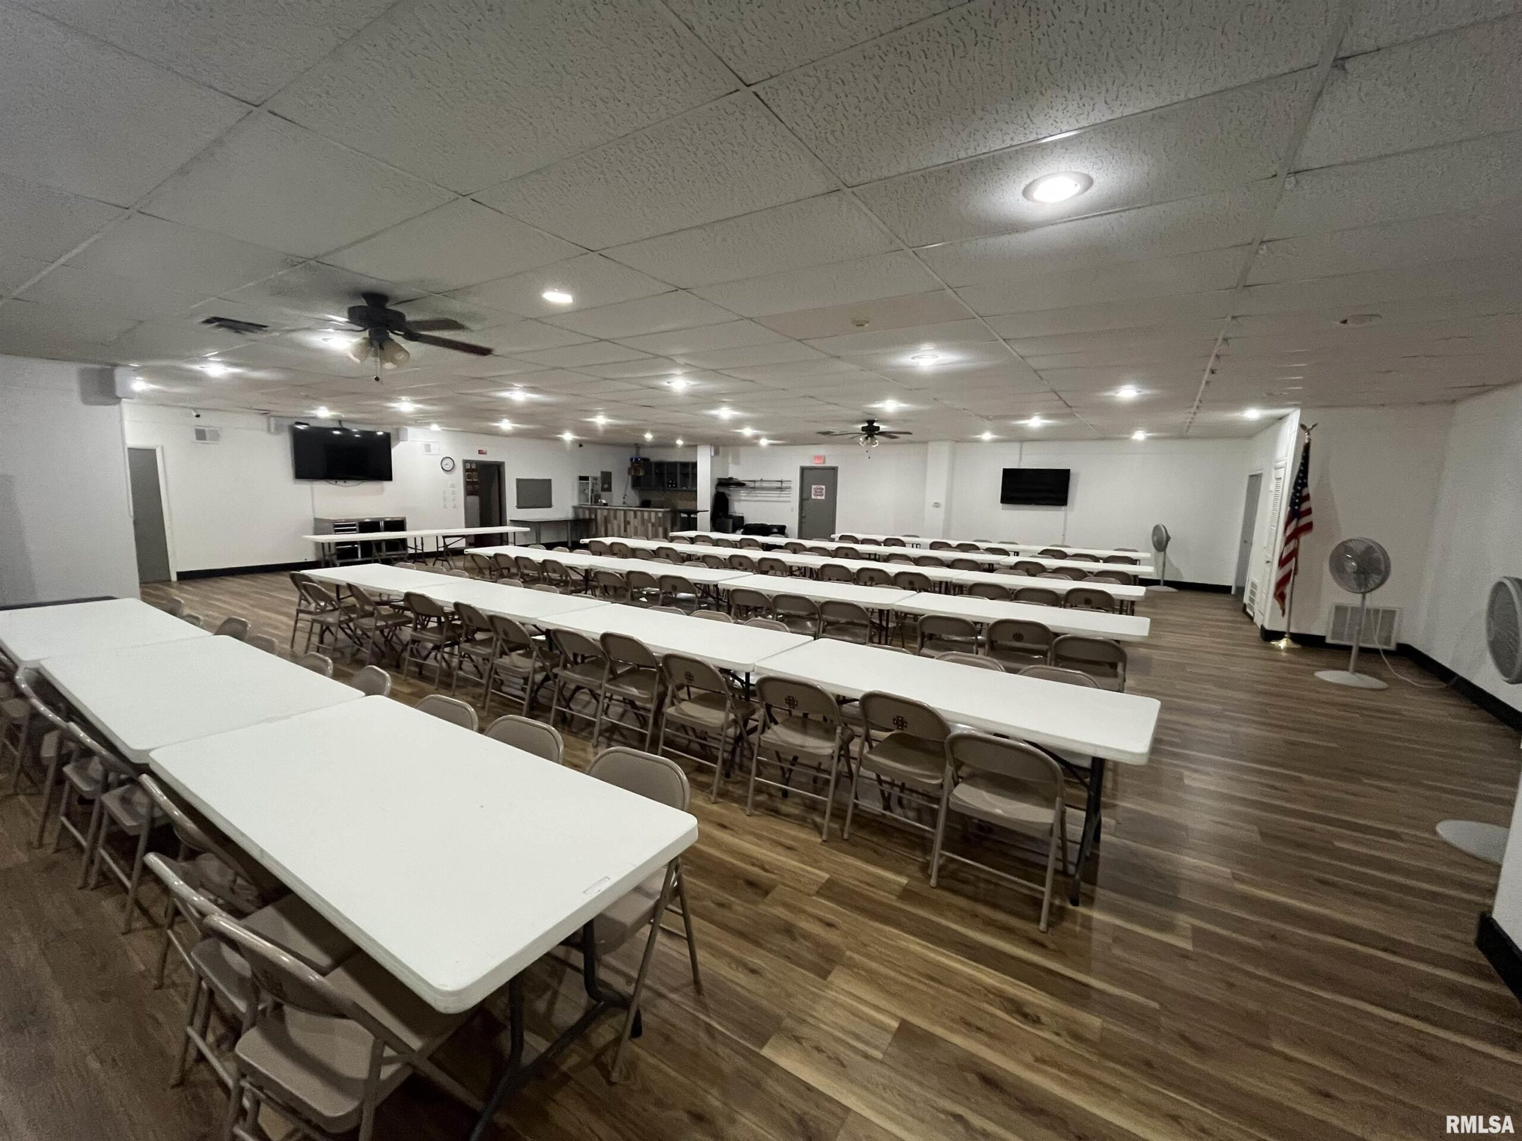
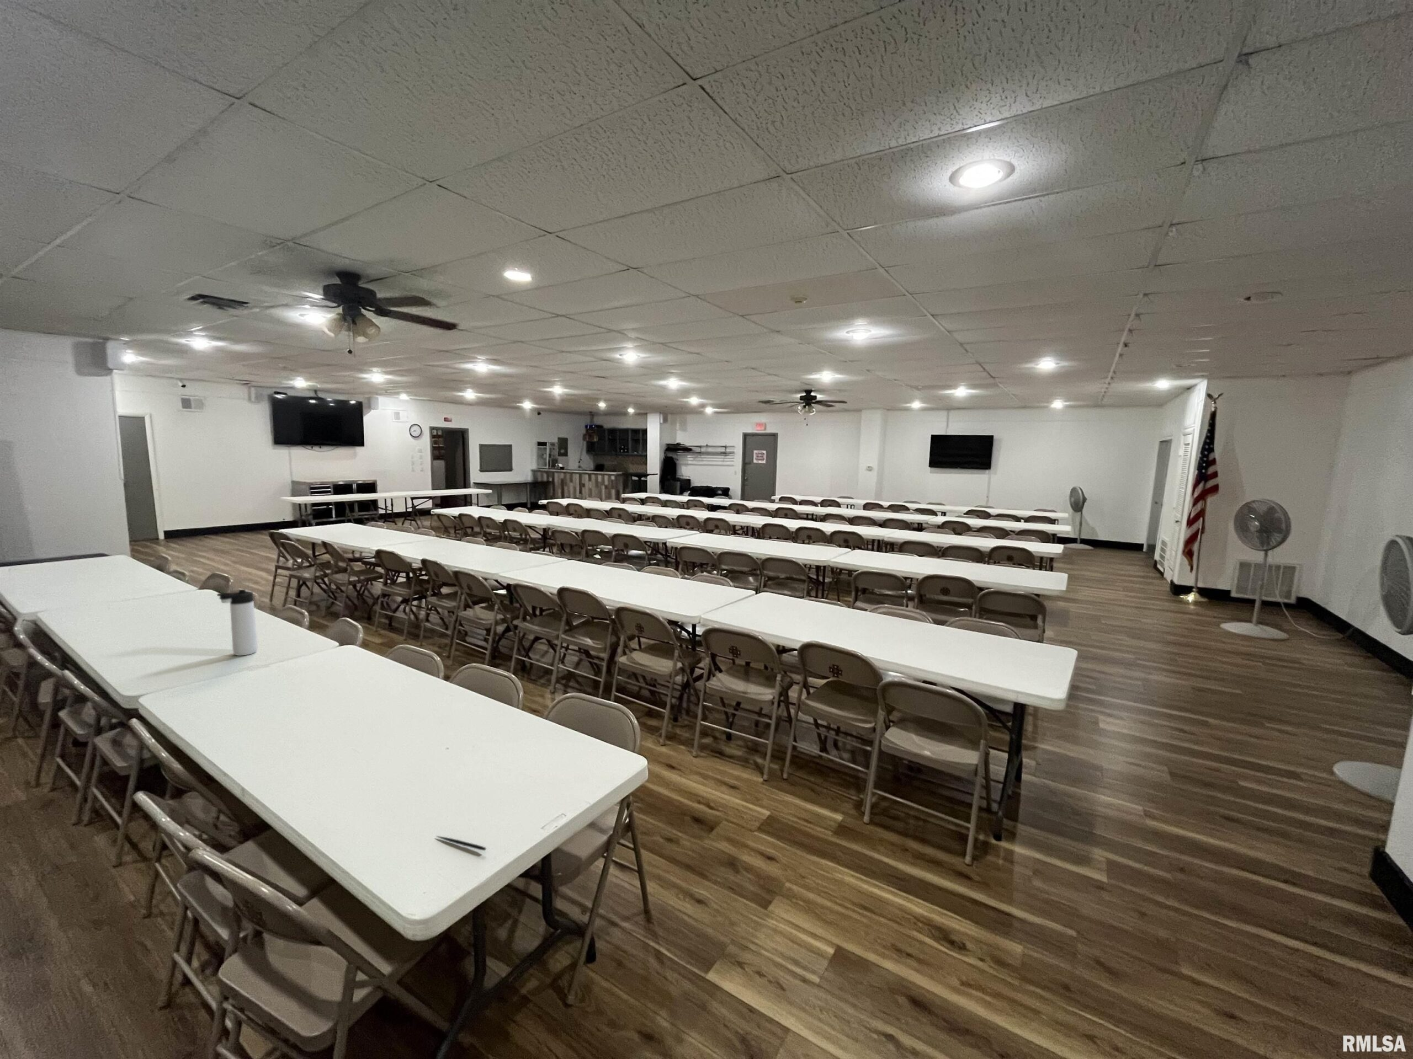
+ pen [435,835,486,851]
+ thermos bottle [216,590,258,656]
